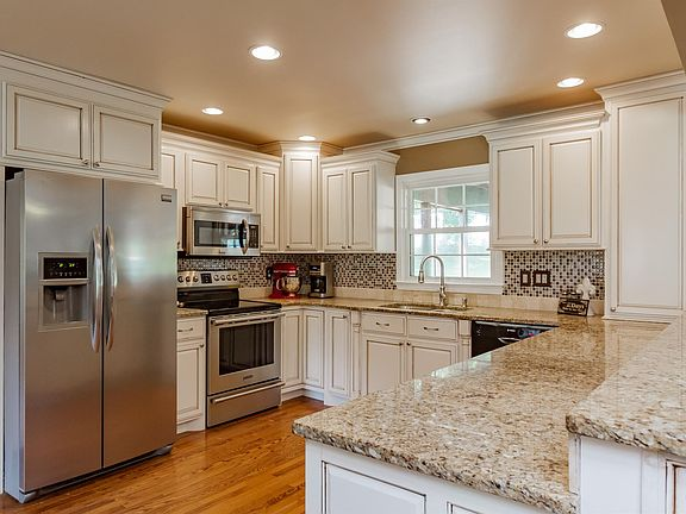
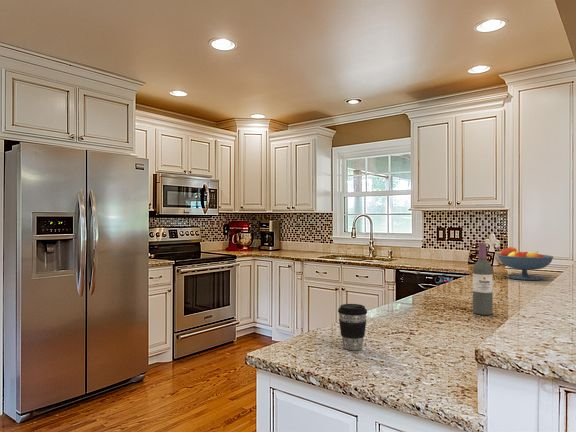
+ wine bottle [472,242,494,316]
+ fruit bowl [496,246,554,281]
+ coffee cup [337,303,368,351]
